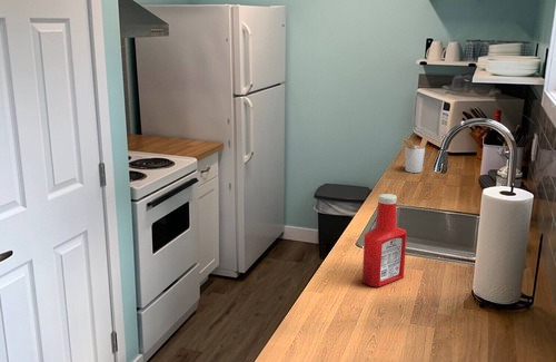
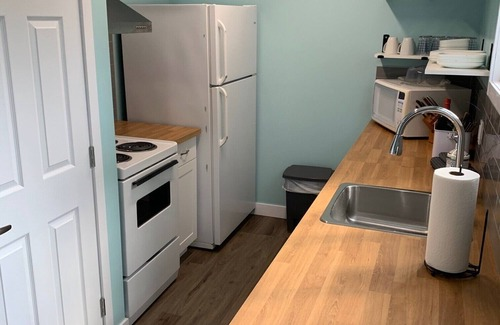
- soap bottle [361,193,408,287]
- utensil holder [400,136,429,174]
